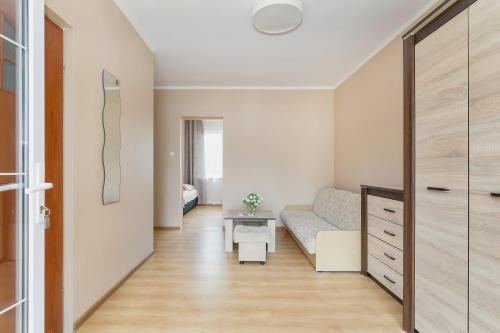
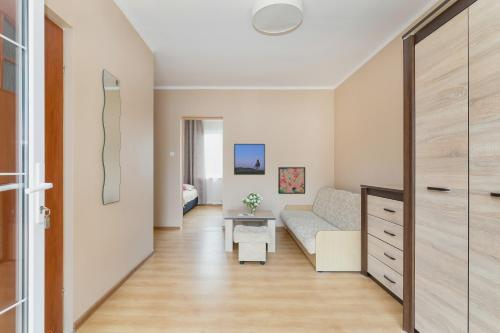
+ wall art [277,166,306,195]
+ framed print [233,143,266,176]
